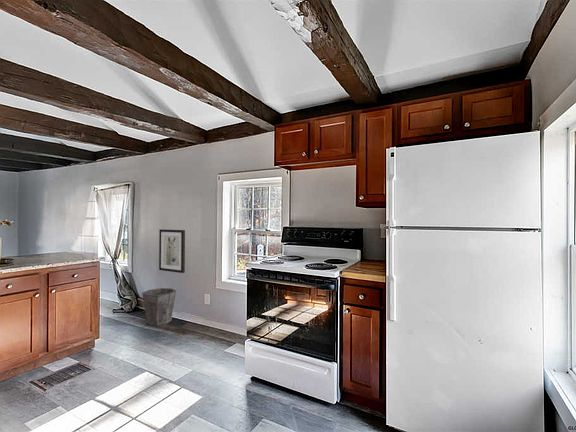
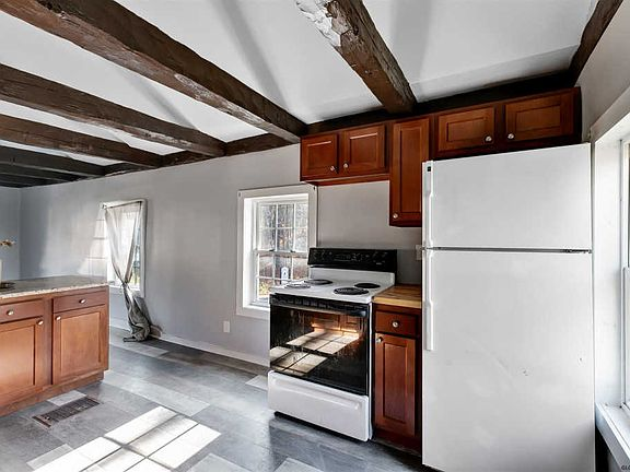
- wall art [158,228,186,274]
- waste bin [141,287,177,326]
